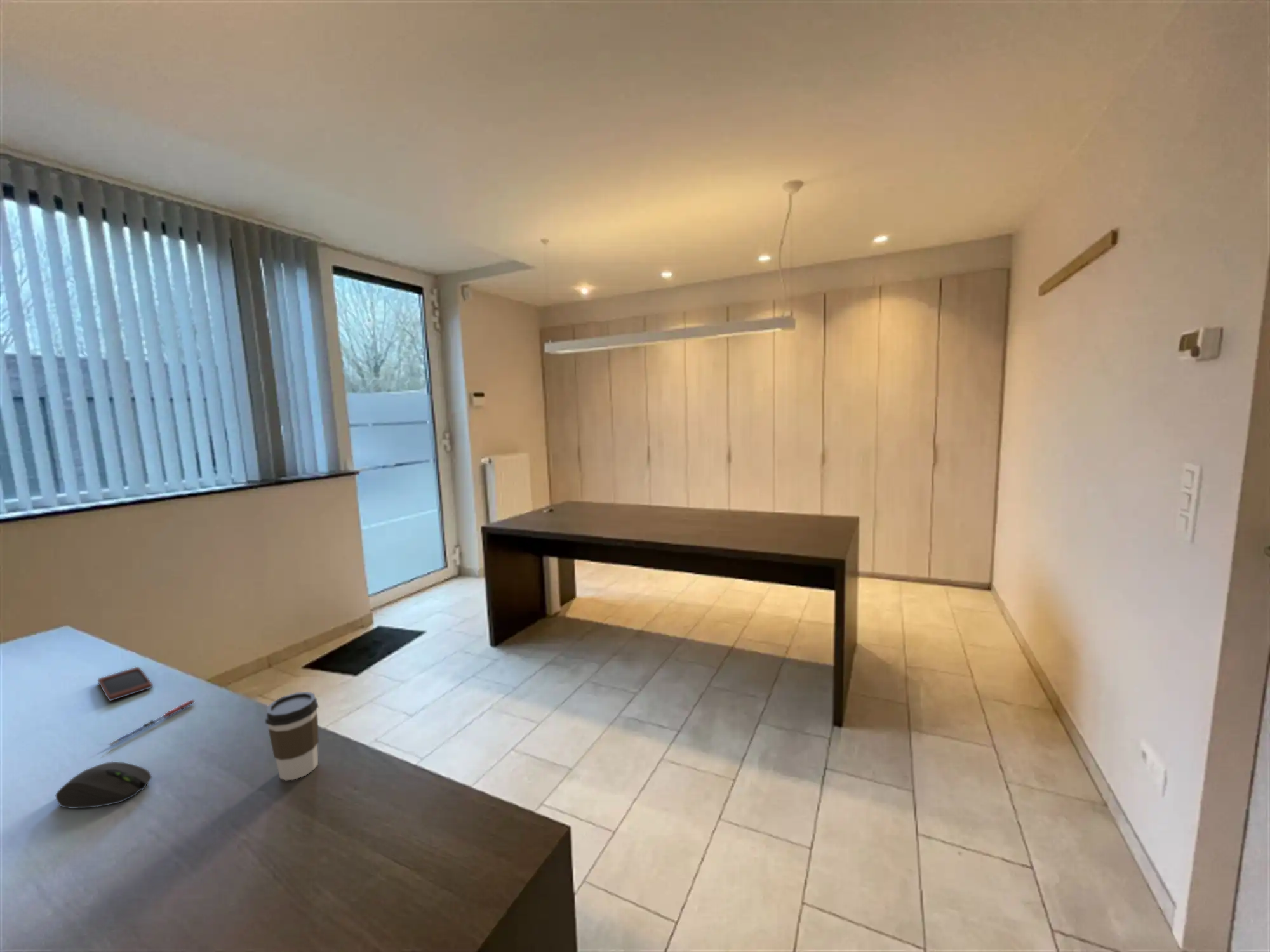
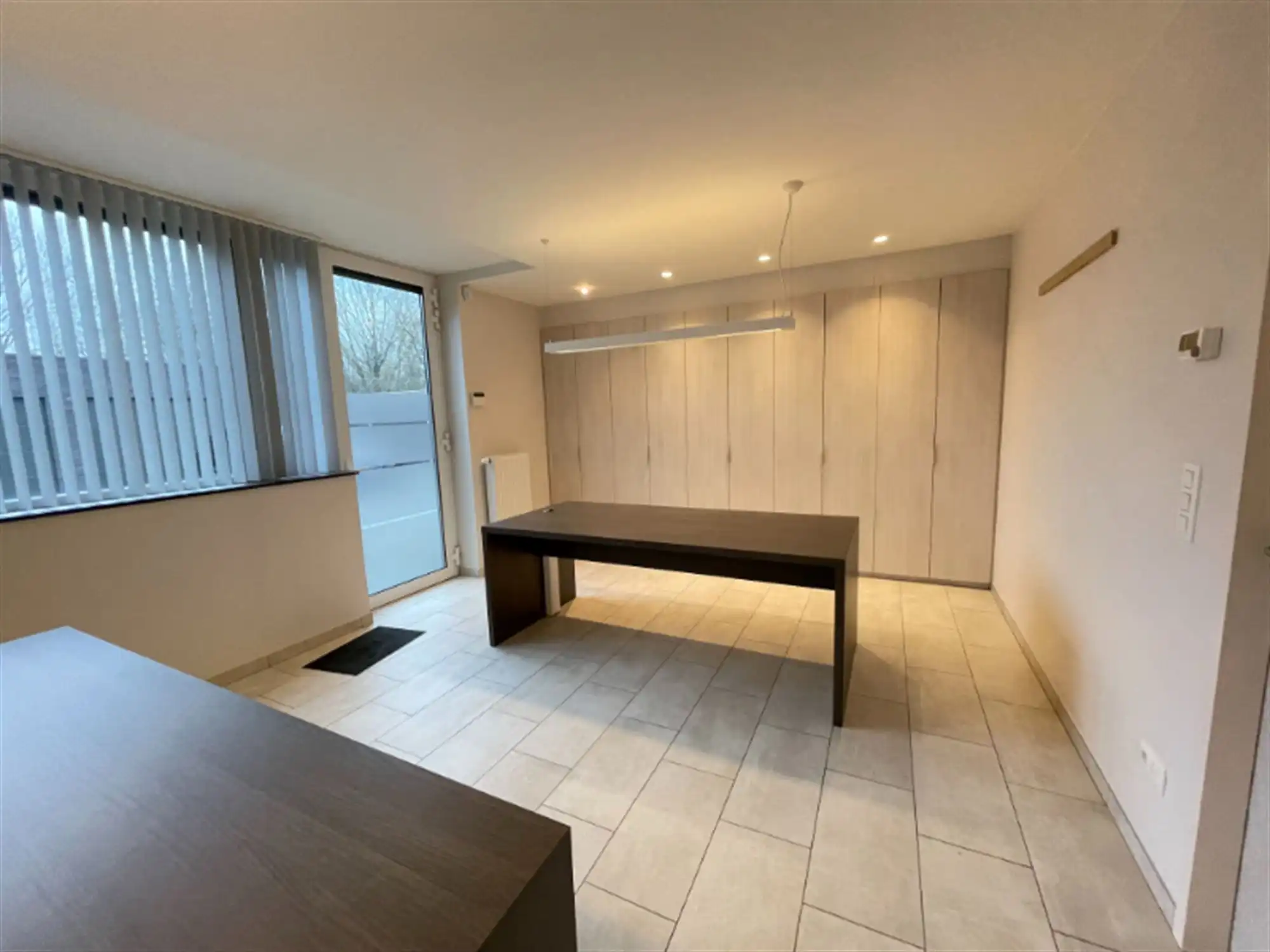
- computer mouse [55,761,152,809]
- pen [107,699,196,746]
- smartphone [97,666,154,701]
- coffee cup [265,691,319,781]
